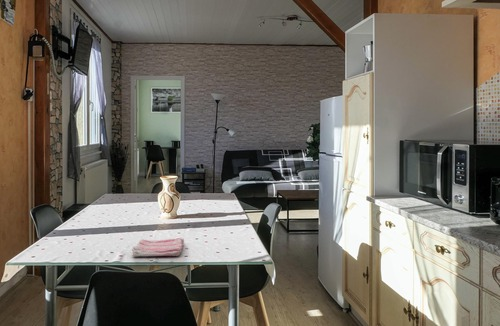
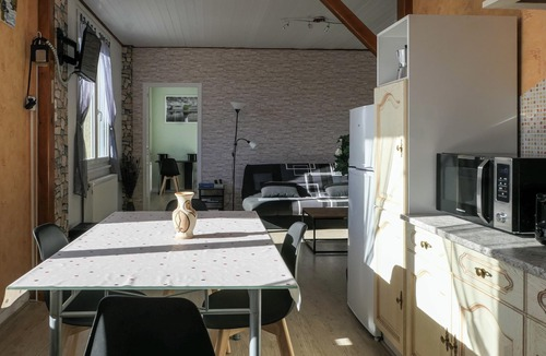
- dish towel [131,237,185,258]
